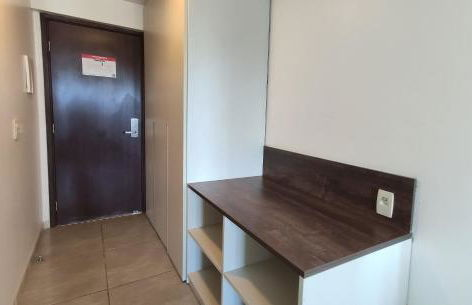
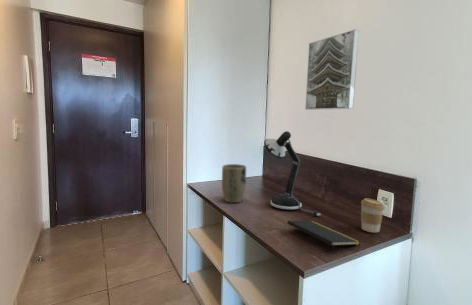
+ coffee cup [360,197,386,234]
+ desk lamp [263,130,322,217]
+ notepad [286,220,361,256]
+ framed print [304,28,360,111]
+ plant pot [221,163,247,204]
